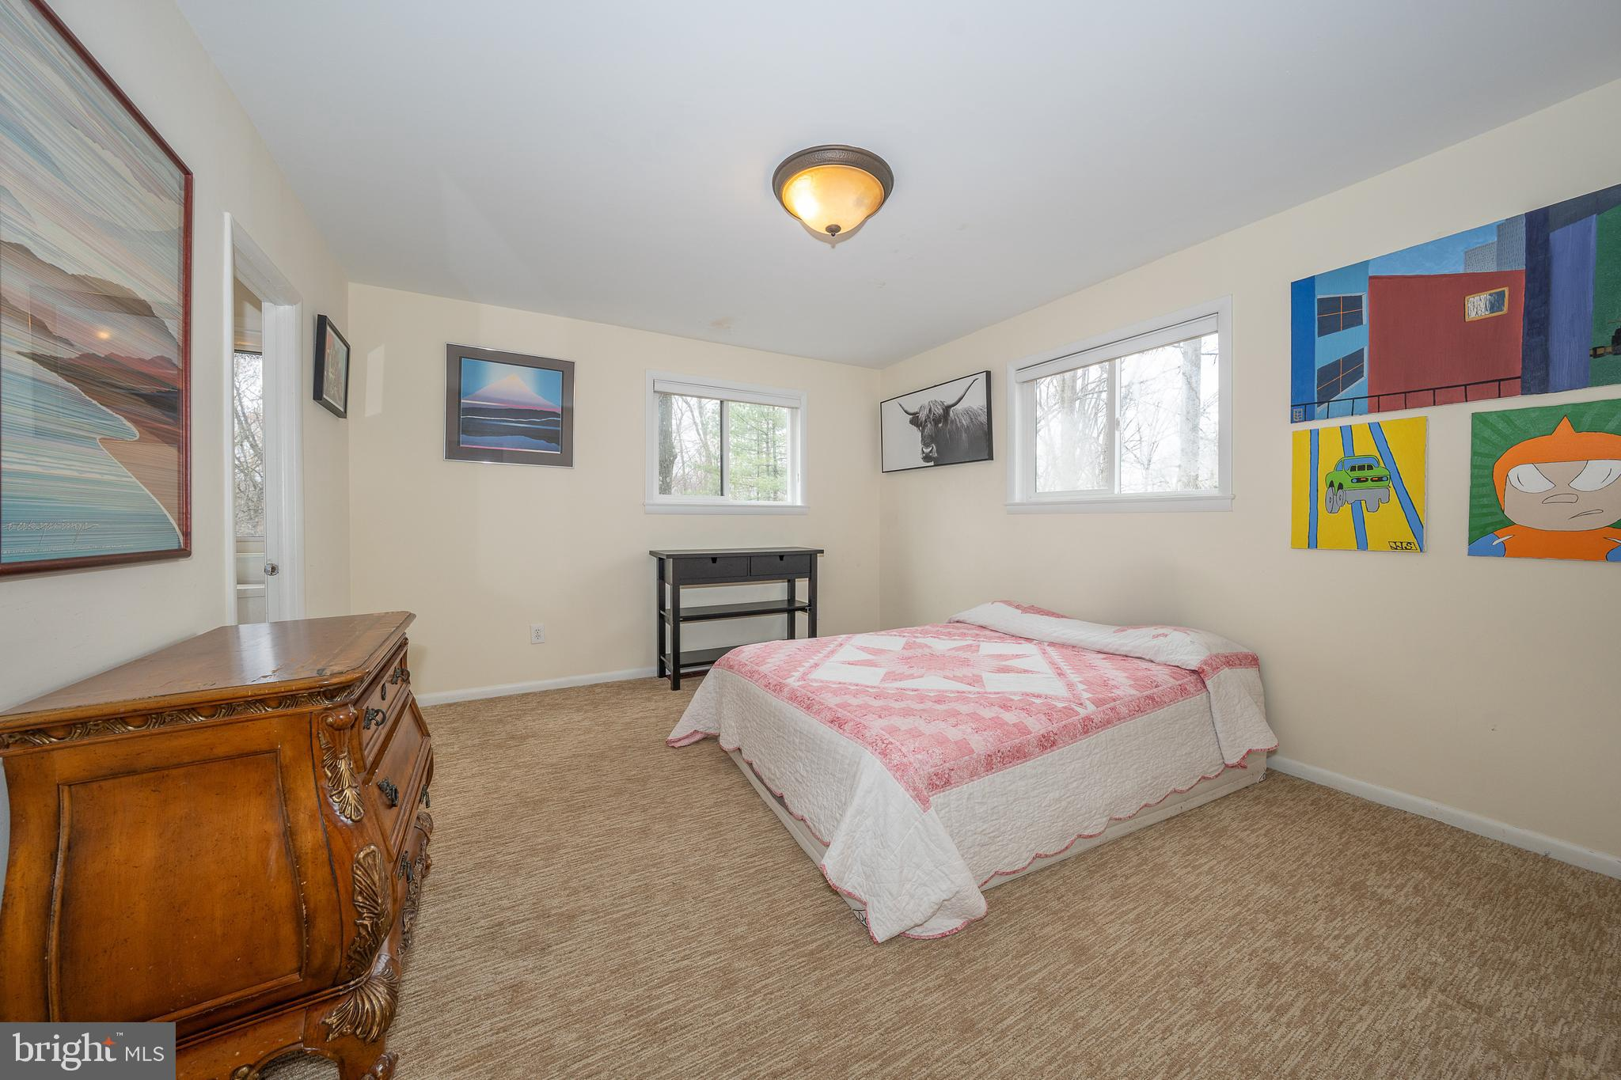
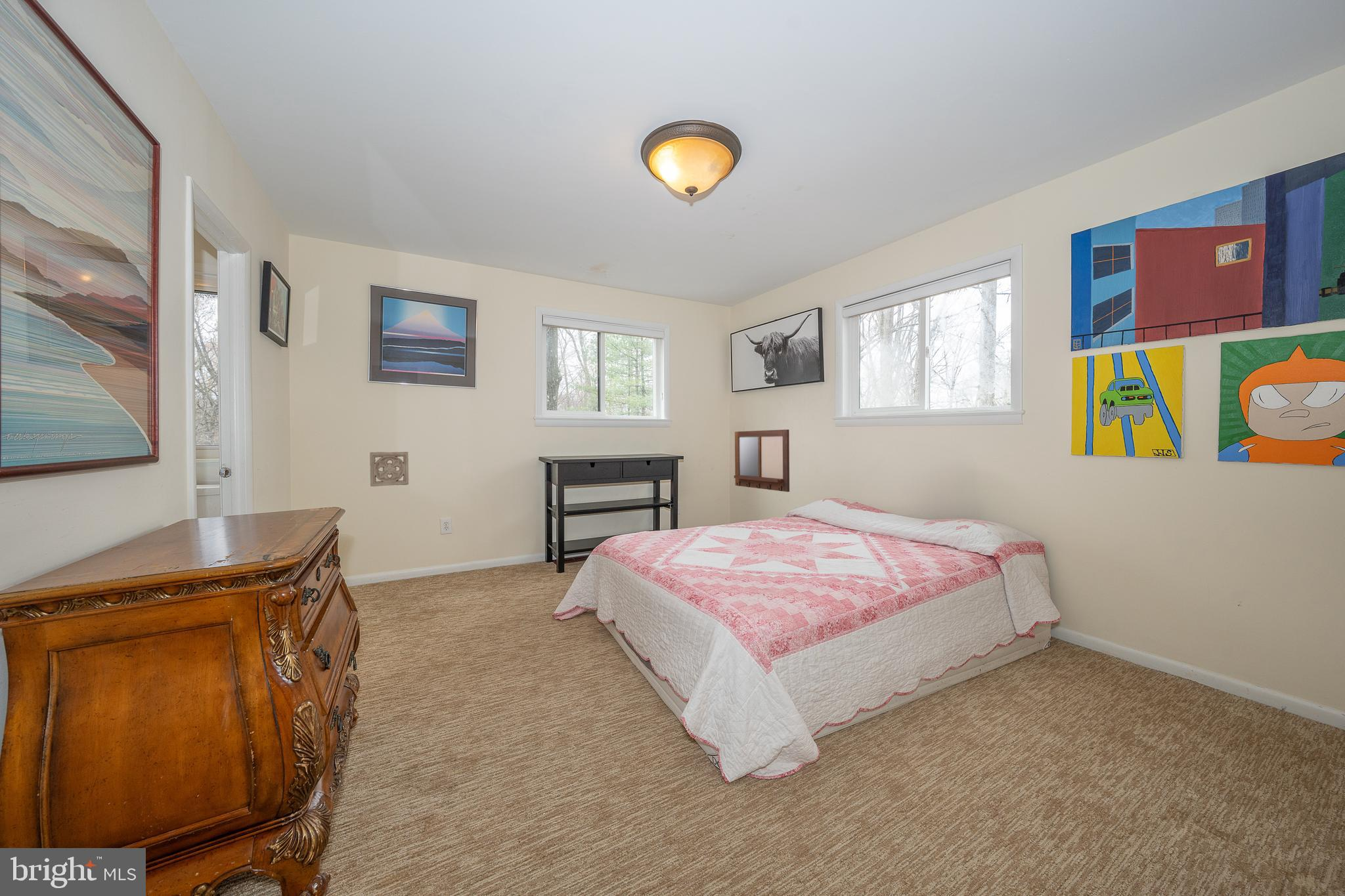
+ writing board [734,429,790,492]
+ wall ornament [369,451,409,487]
